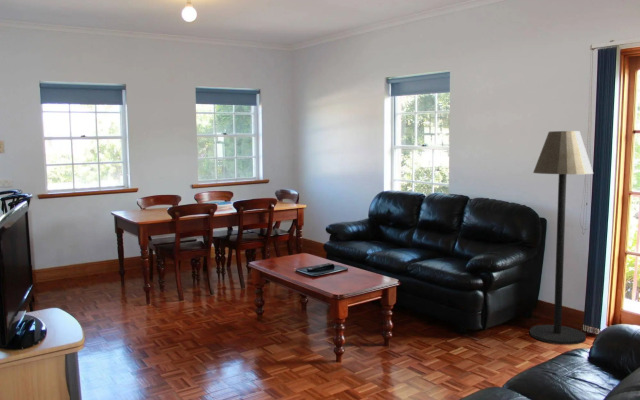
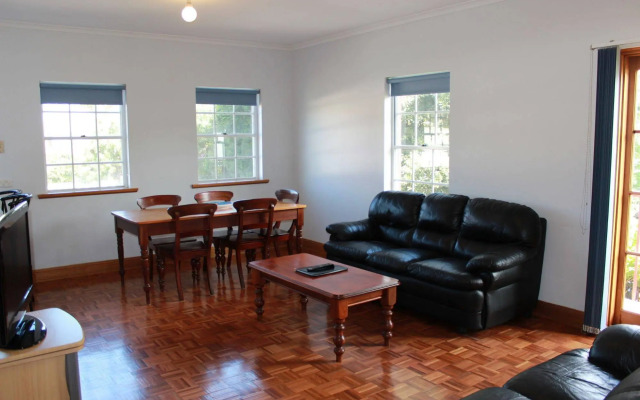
- floor lamp [529,130,594,346]
